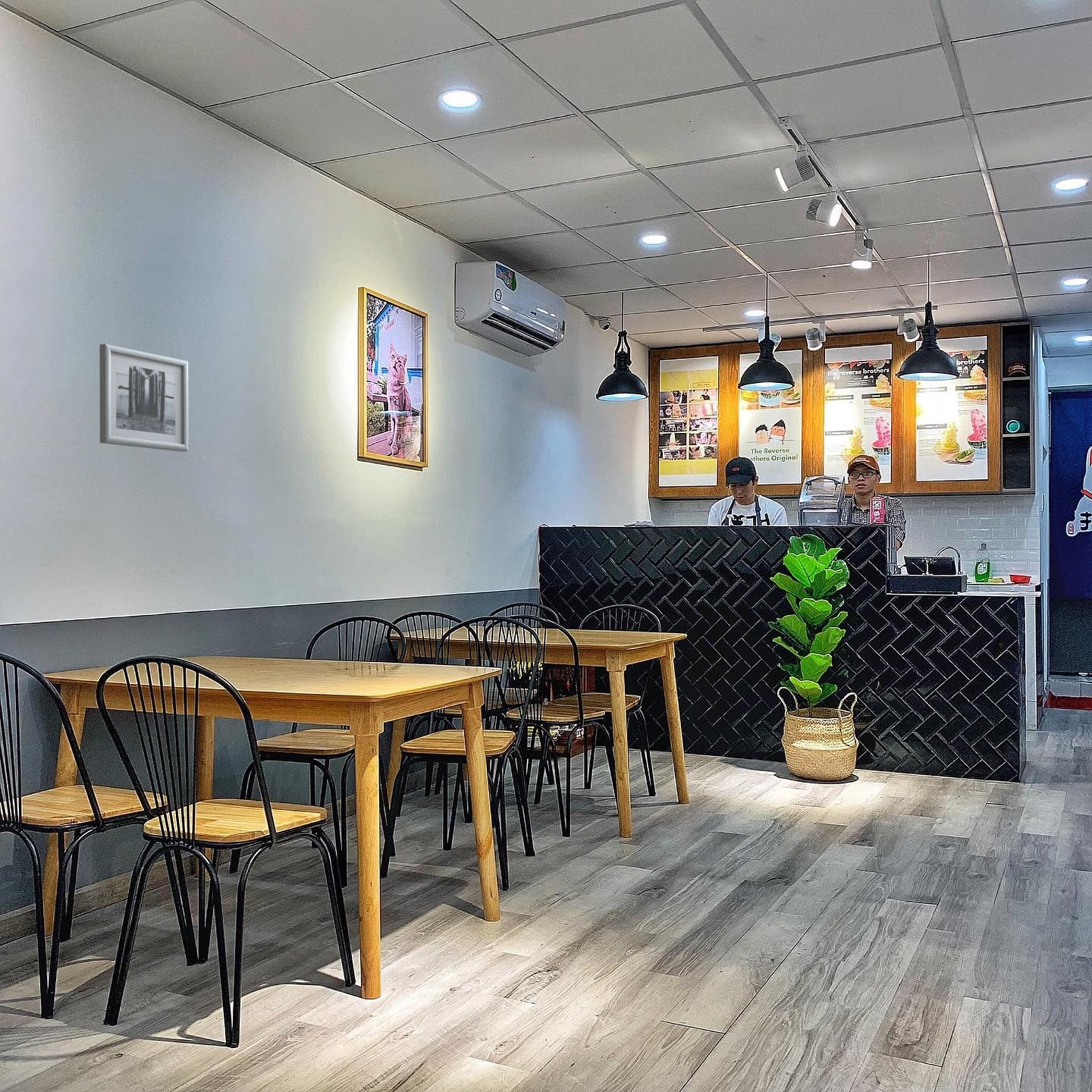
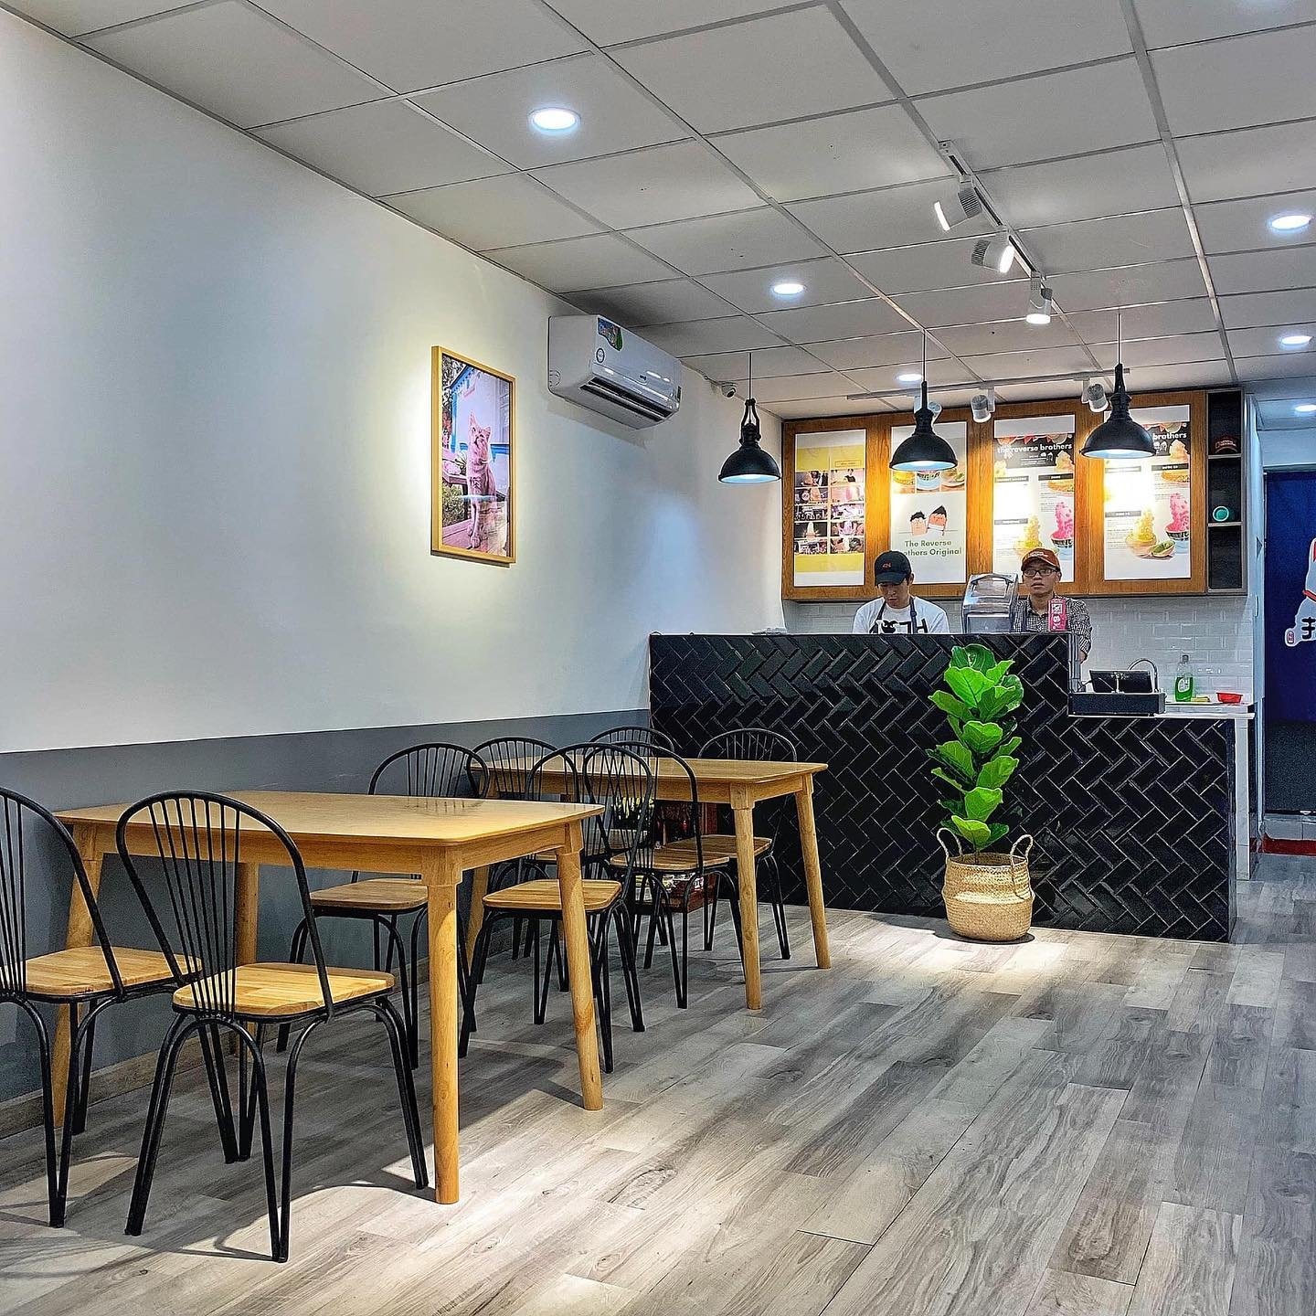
- wall art [99,344,189,453]
